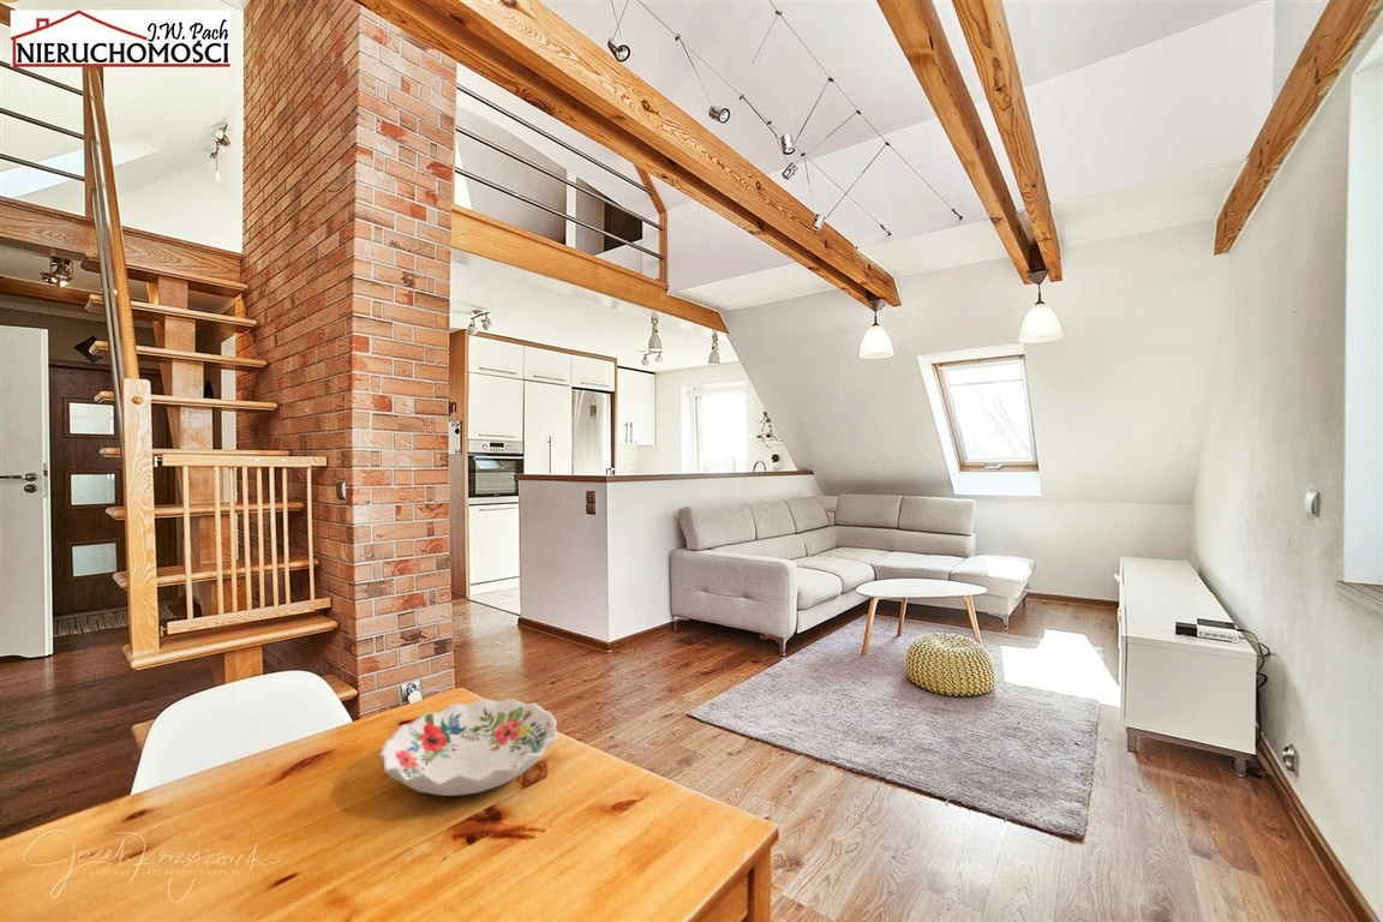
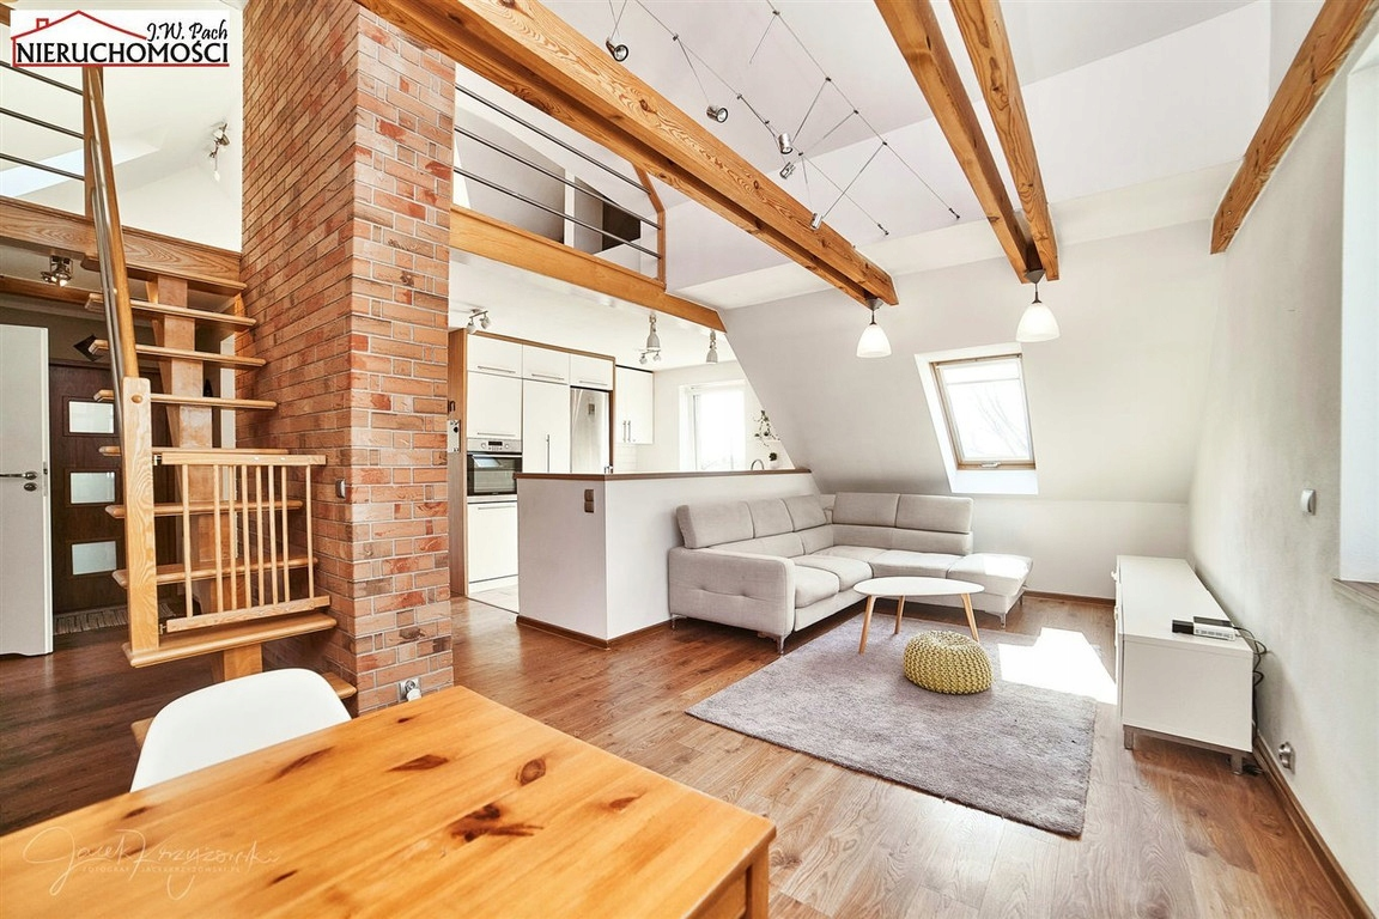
- decorative bowl [378,698,558,797]
